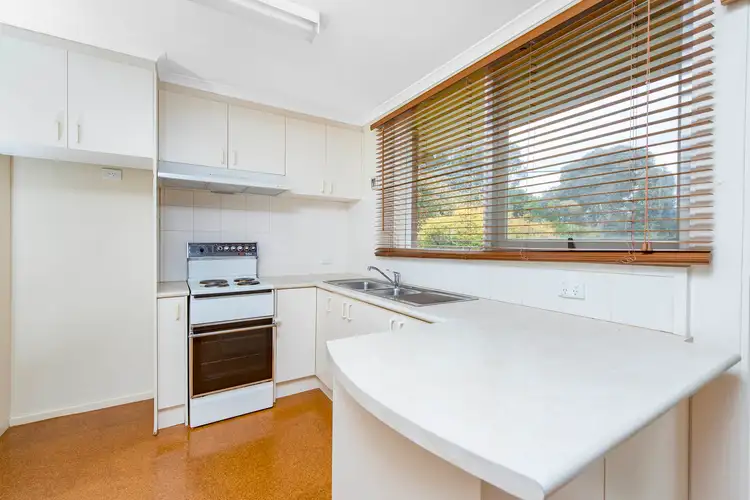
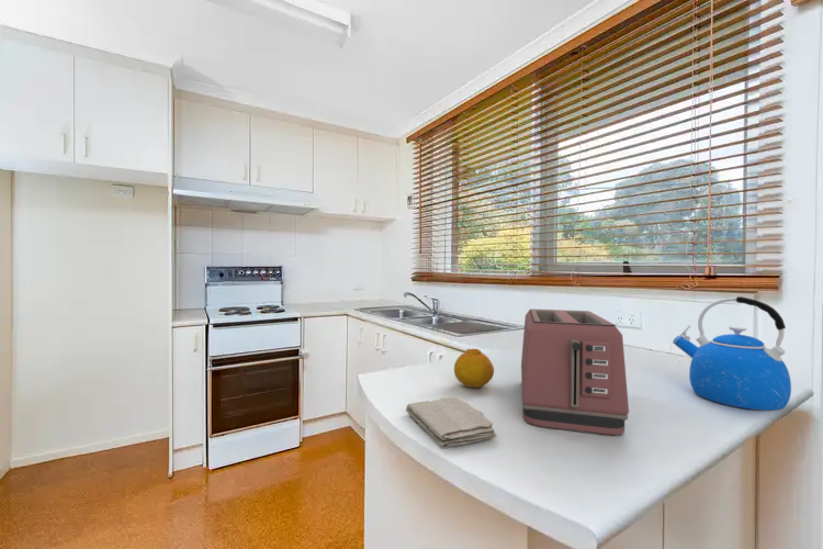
+ kettle [672,295,792,412]
+ fruit [453,348,495,389]
+ washcloth [405,395,497,449]
+ toaster [520,307,630,436]
